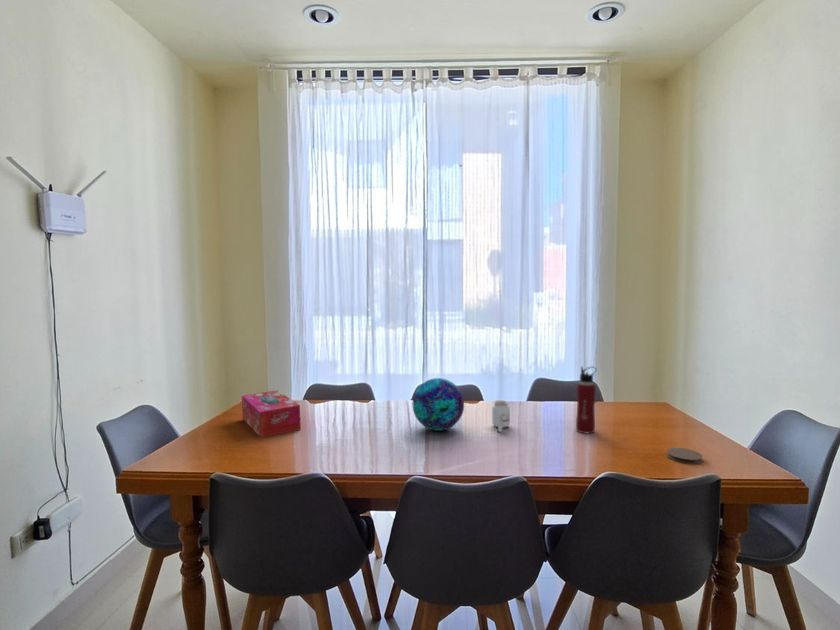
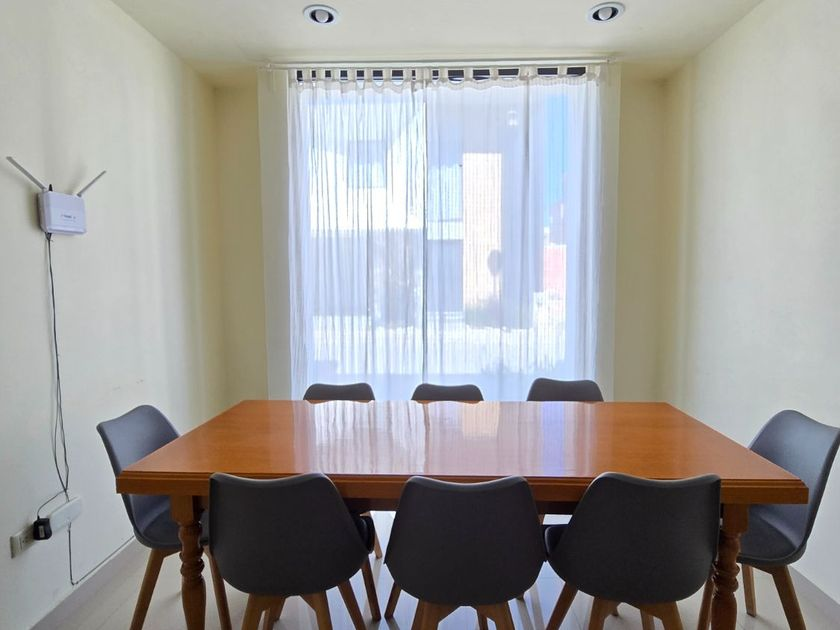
- coaster [666,447,704,465]
- candle [491,399,511,433]
- water bottle [575,365,598,434]
- decorative ball [412,377,465,432]
- tissue box [241,389,302,438]
